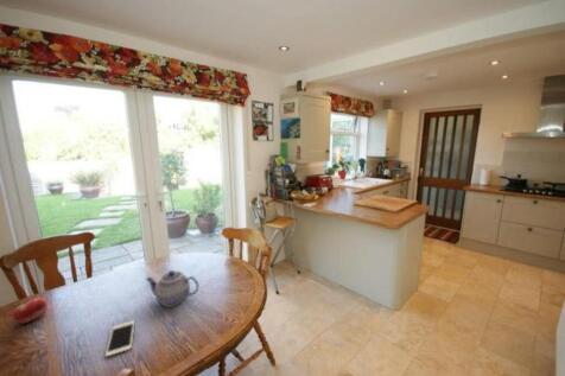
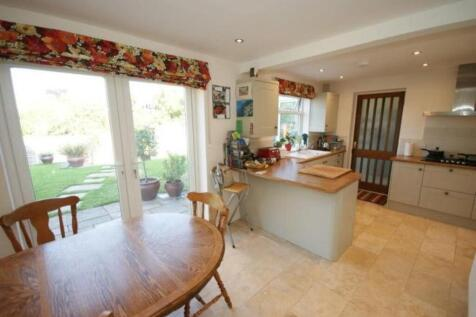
- teapot [145,269,199,308]
- fruit [12,297,49,324]
- cell phone [104,319,137,358]
